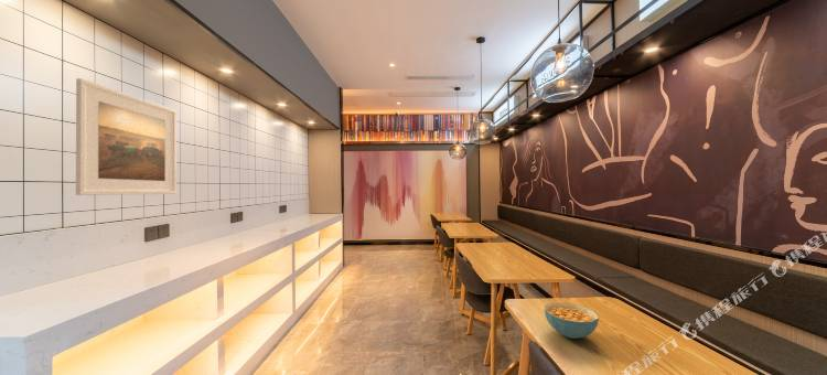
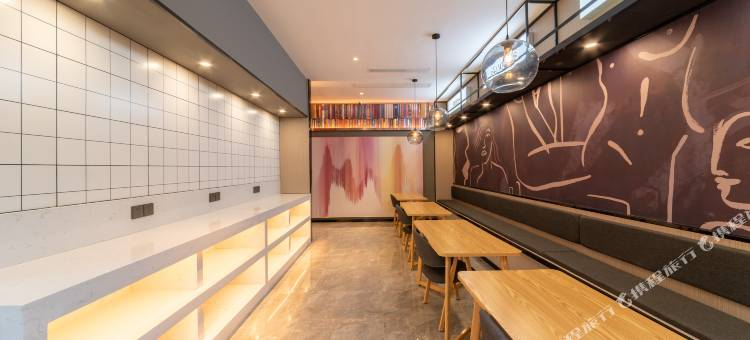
- cereal bowl [544,301,600,340]
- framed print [75,77,178,196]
